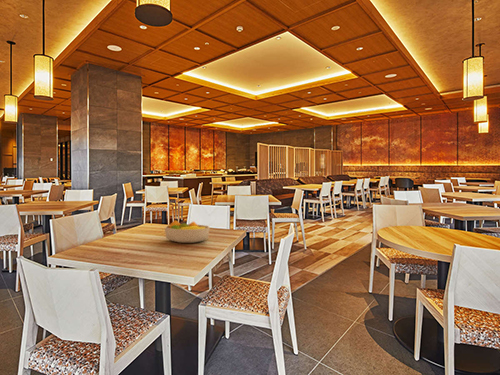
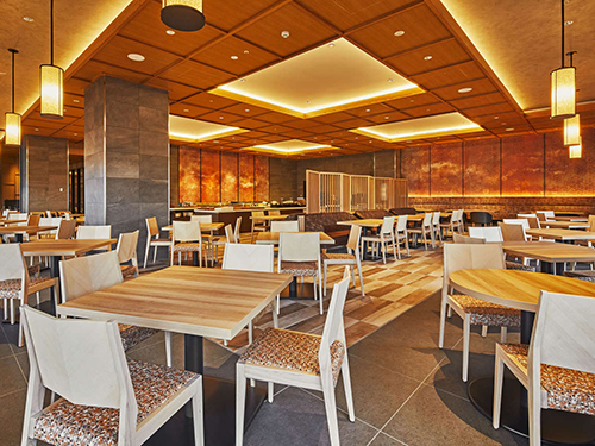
- fruit bowl [164,219,210,244]
